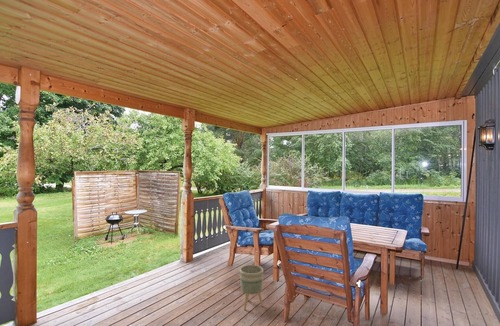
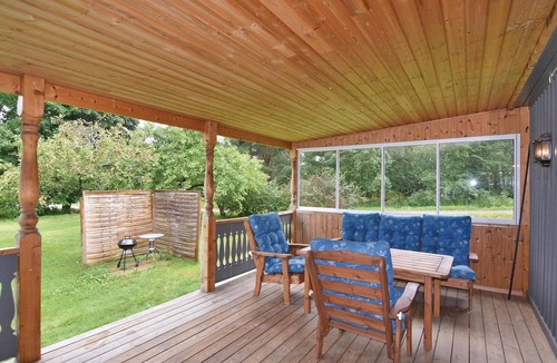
- planter [239,264,264,311]
